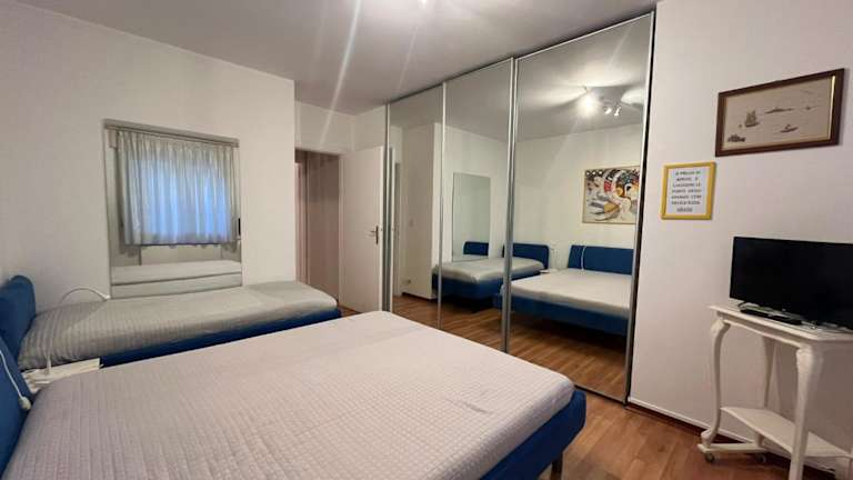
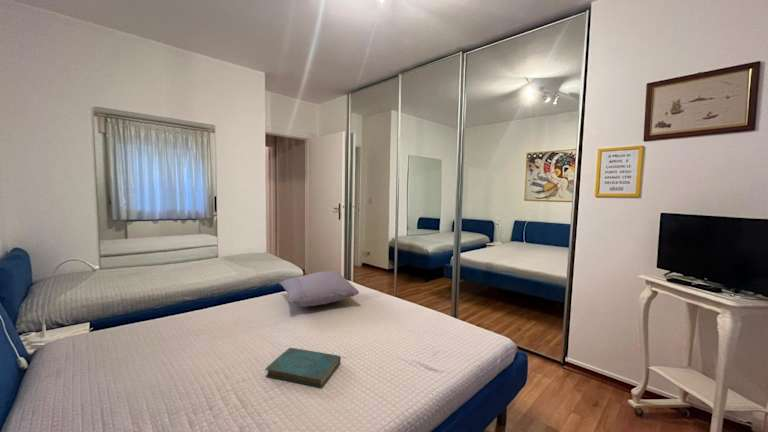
+ pillow [278,270,360,308]
+ book [264,347,342,389]
